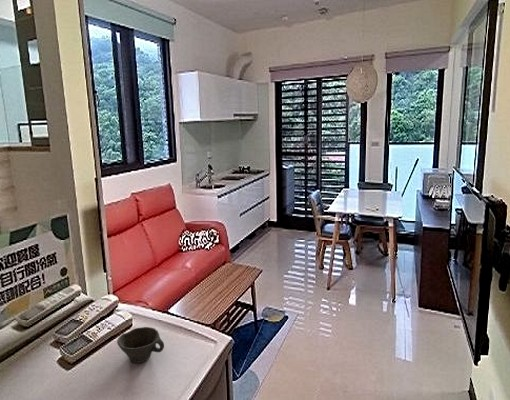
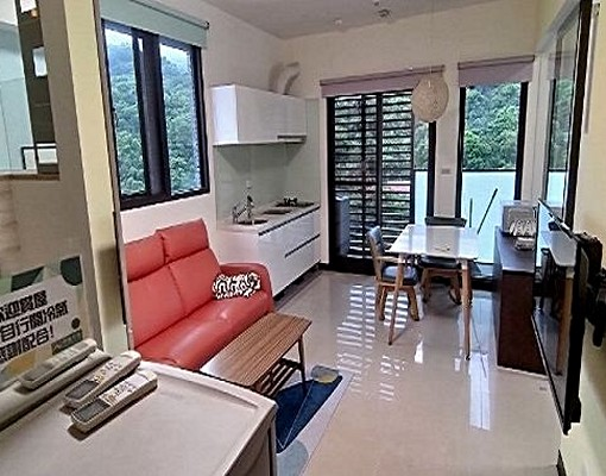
- cup [116,326,165,364]
